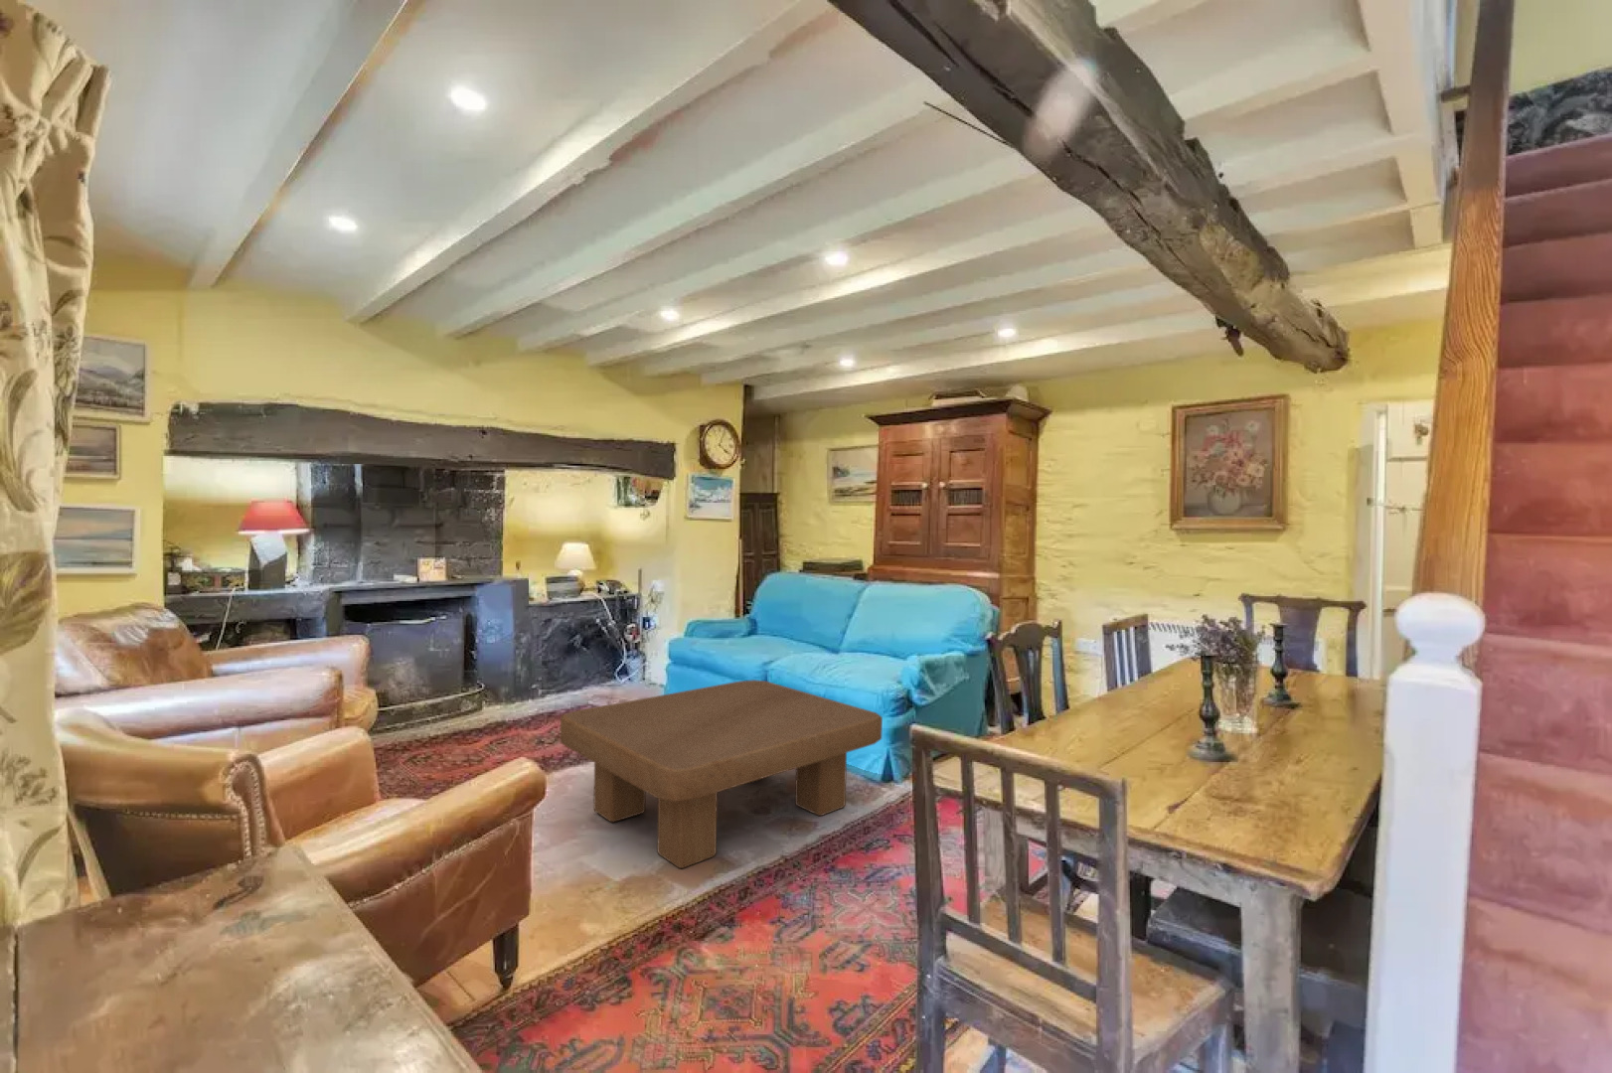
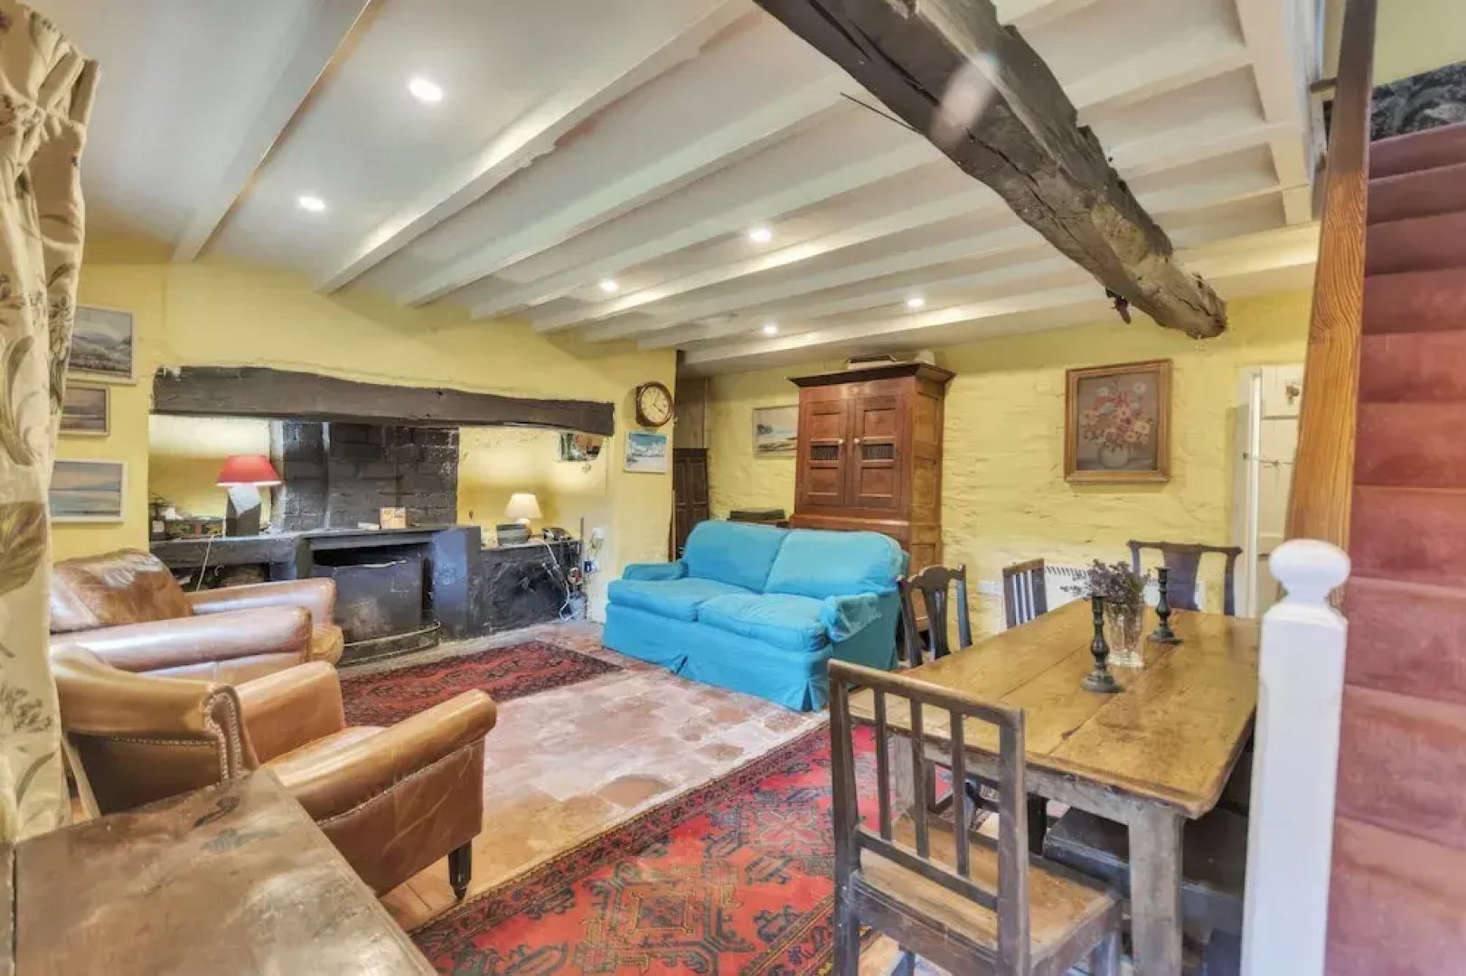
- coffee table [559,679,884,869]
